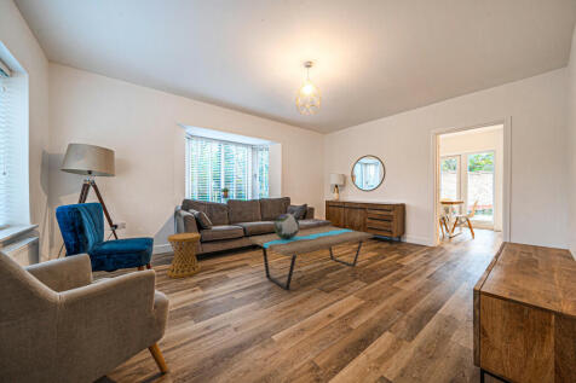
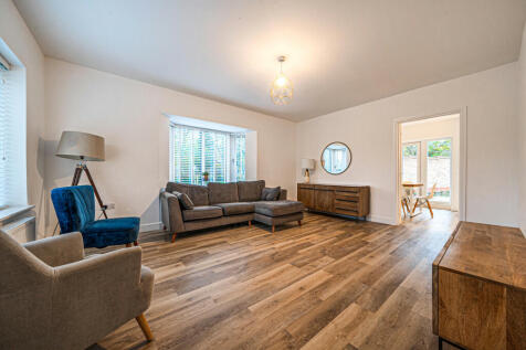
- coffee table [248,225,375,291]
- side table [166,232,202,279]
- decorative sphere [272,213,300,239]
